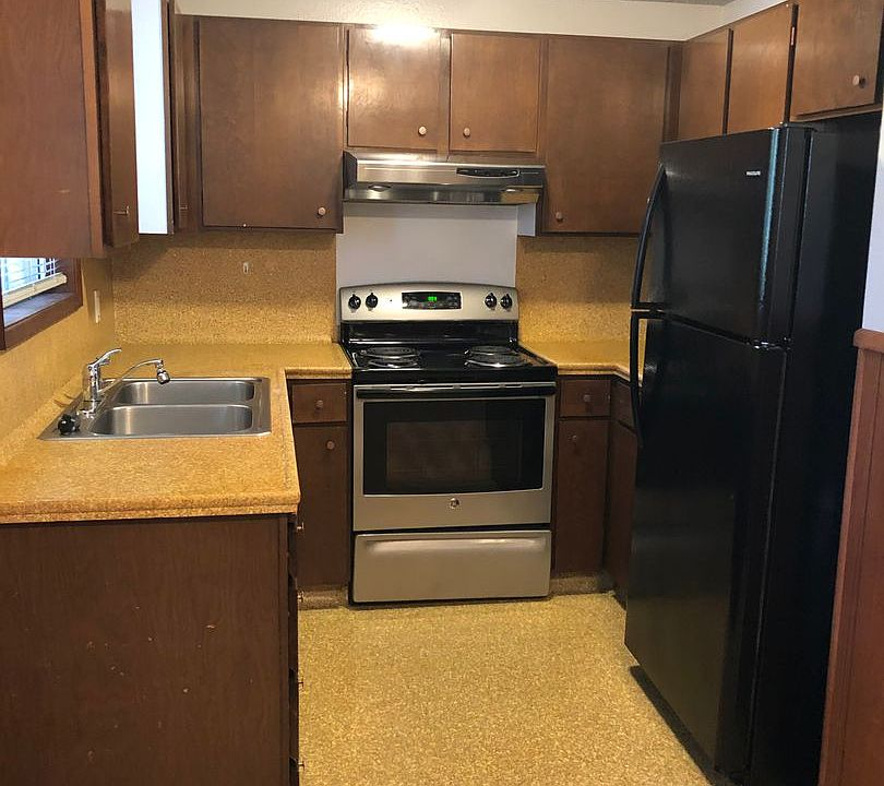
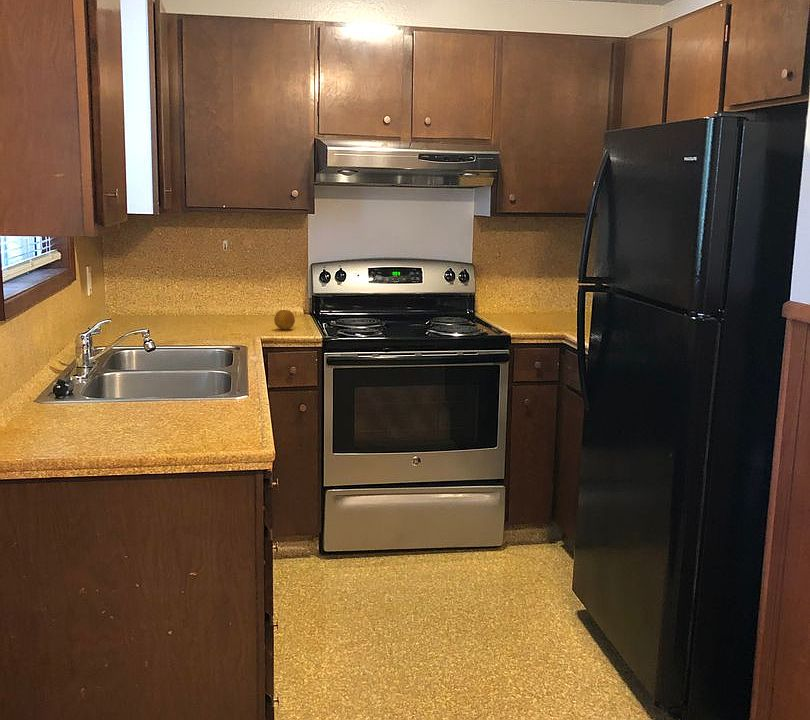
+ fruit [273,309,296,331]
